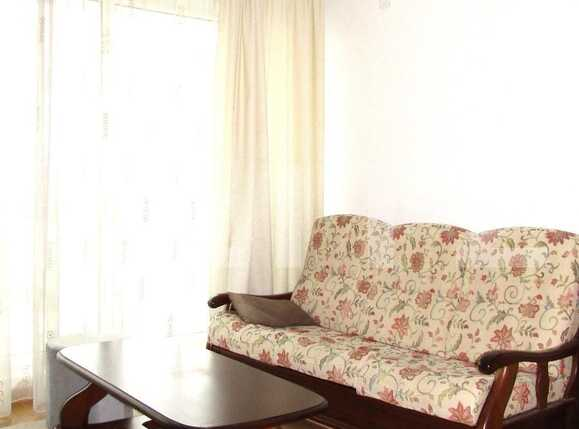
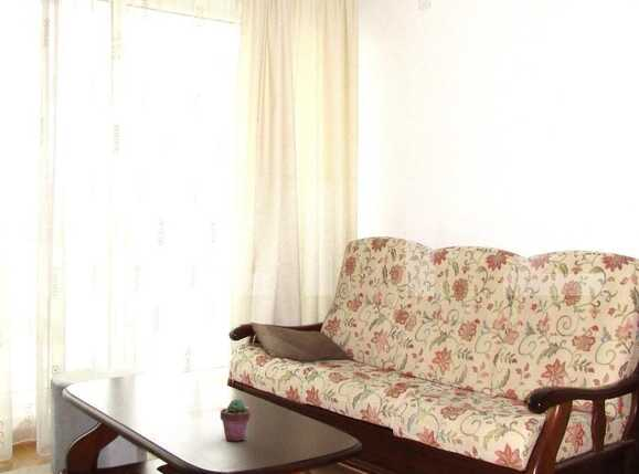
+ potted succulent [220,398,252,442]
